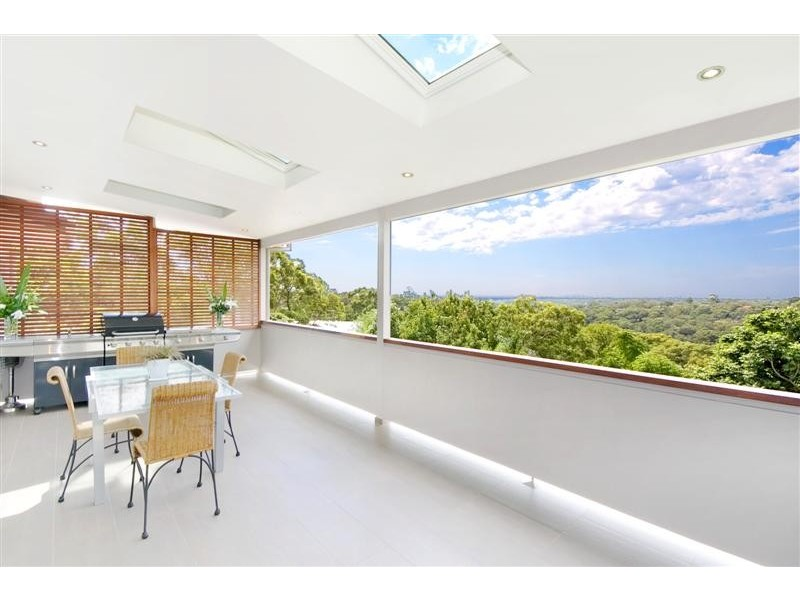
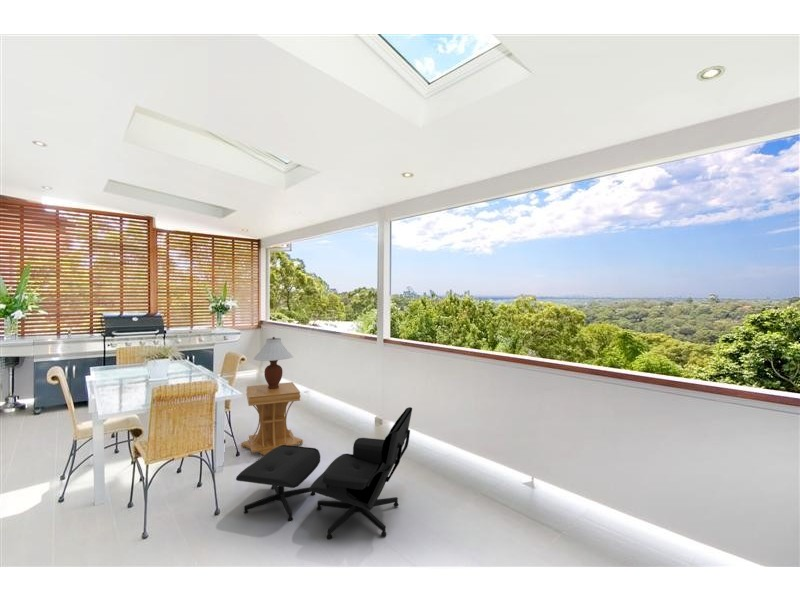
+ table lamp [252,336,294,389]
+ lounge chair [235,406,413,540]
+ side table [240,381,304,456]
